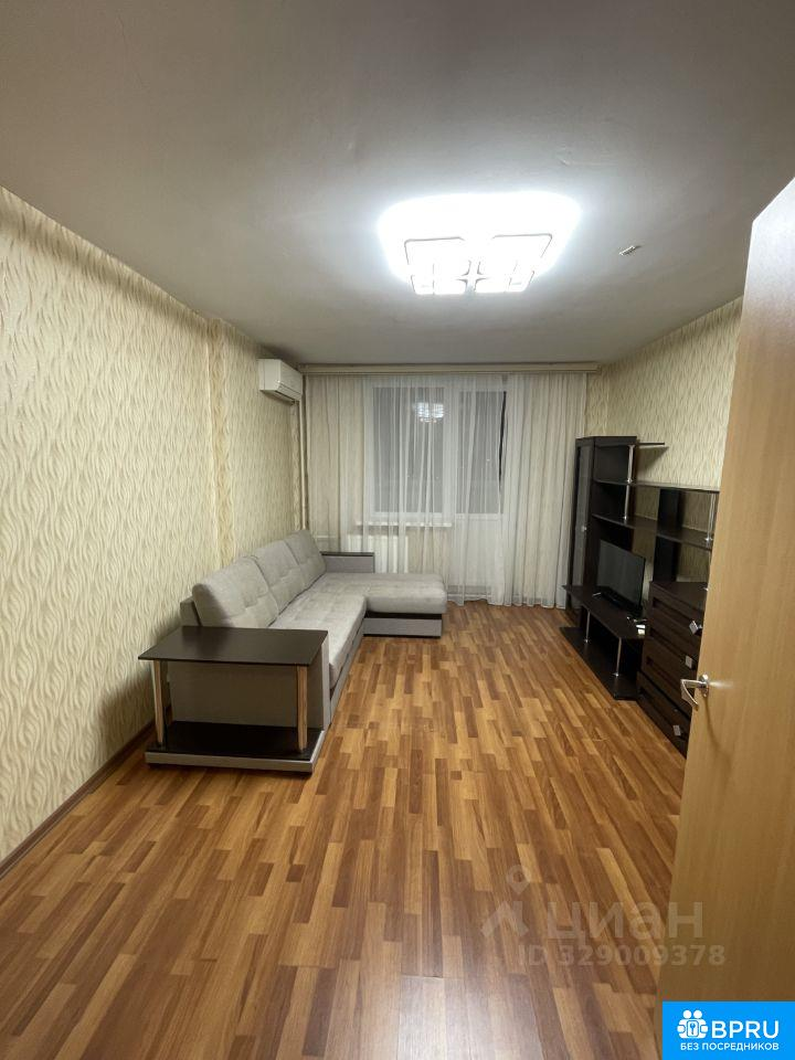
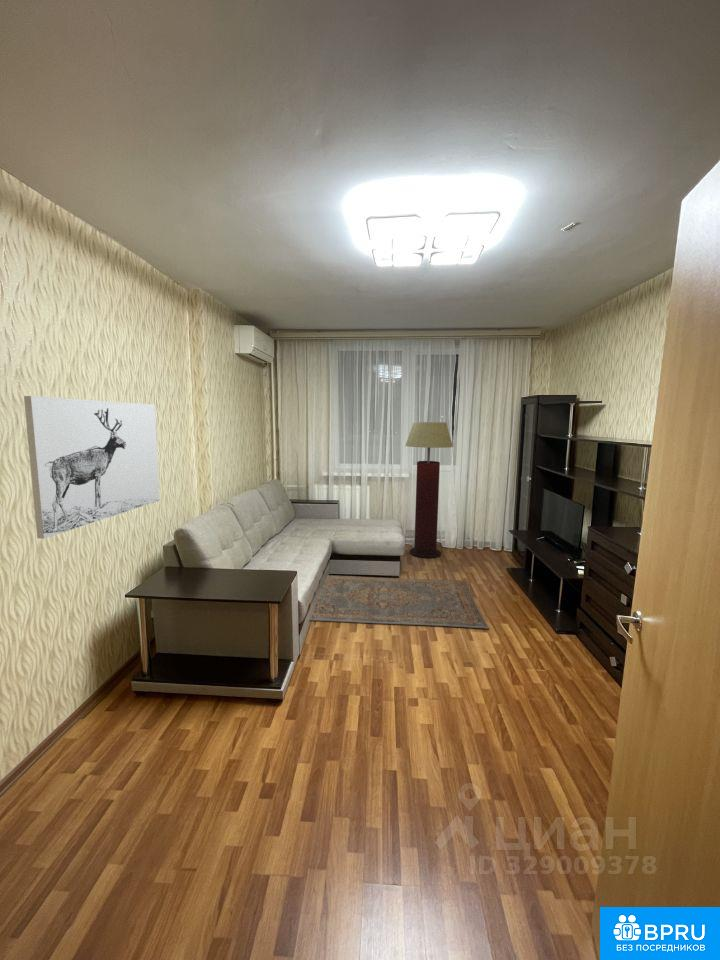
+ rug [309,574,490,630]
+ floor lamp [404,421,454,559]
+ wall art [23,395,161,540]
